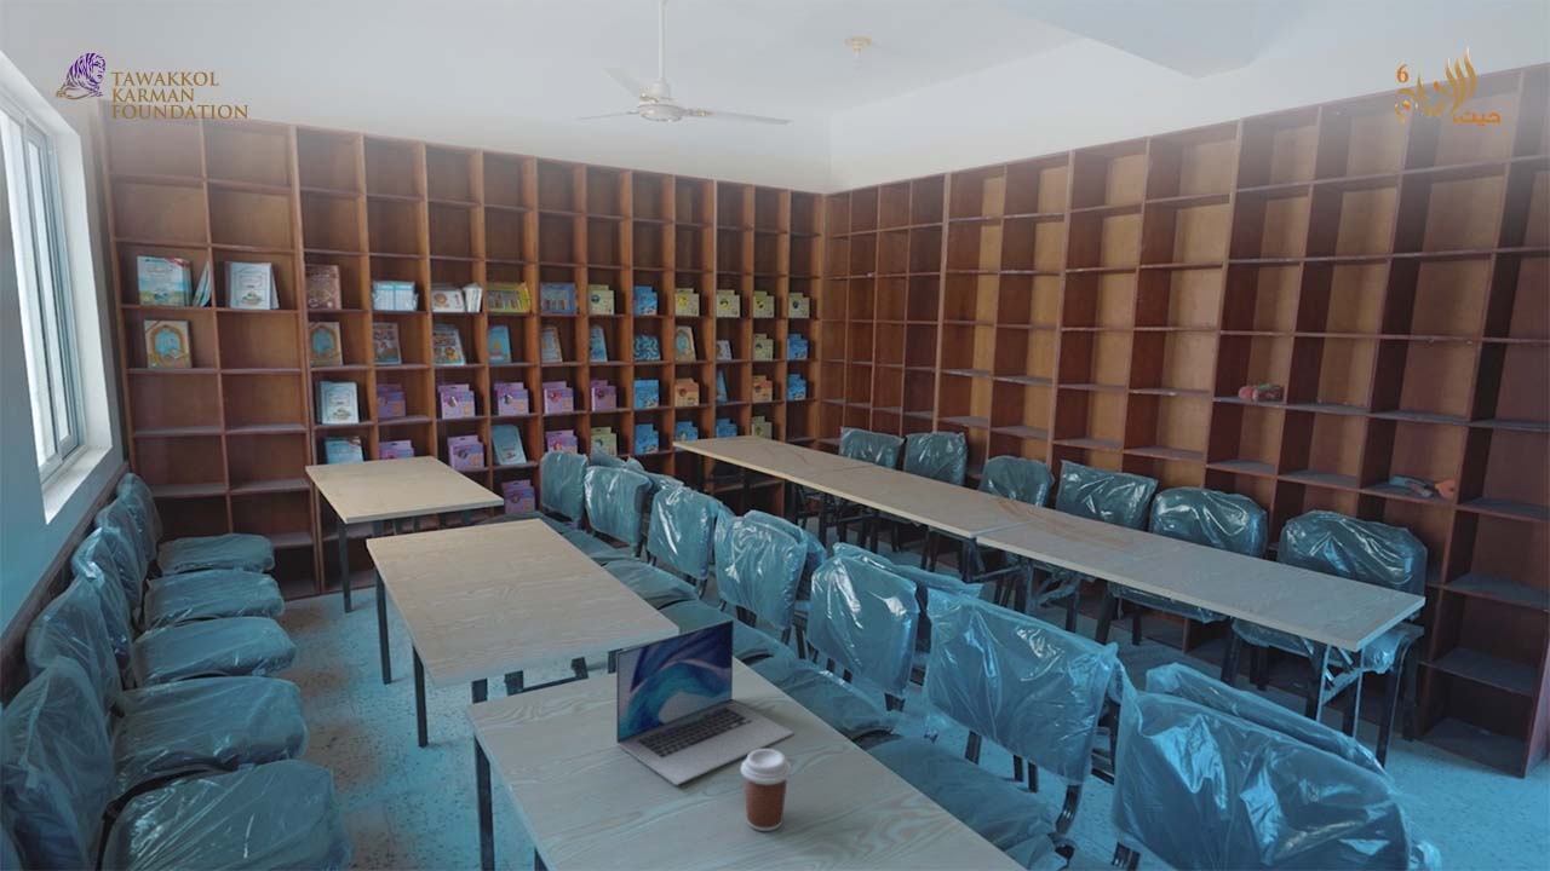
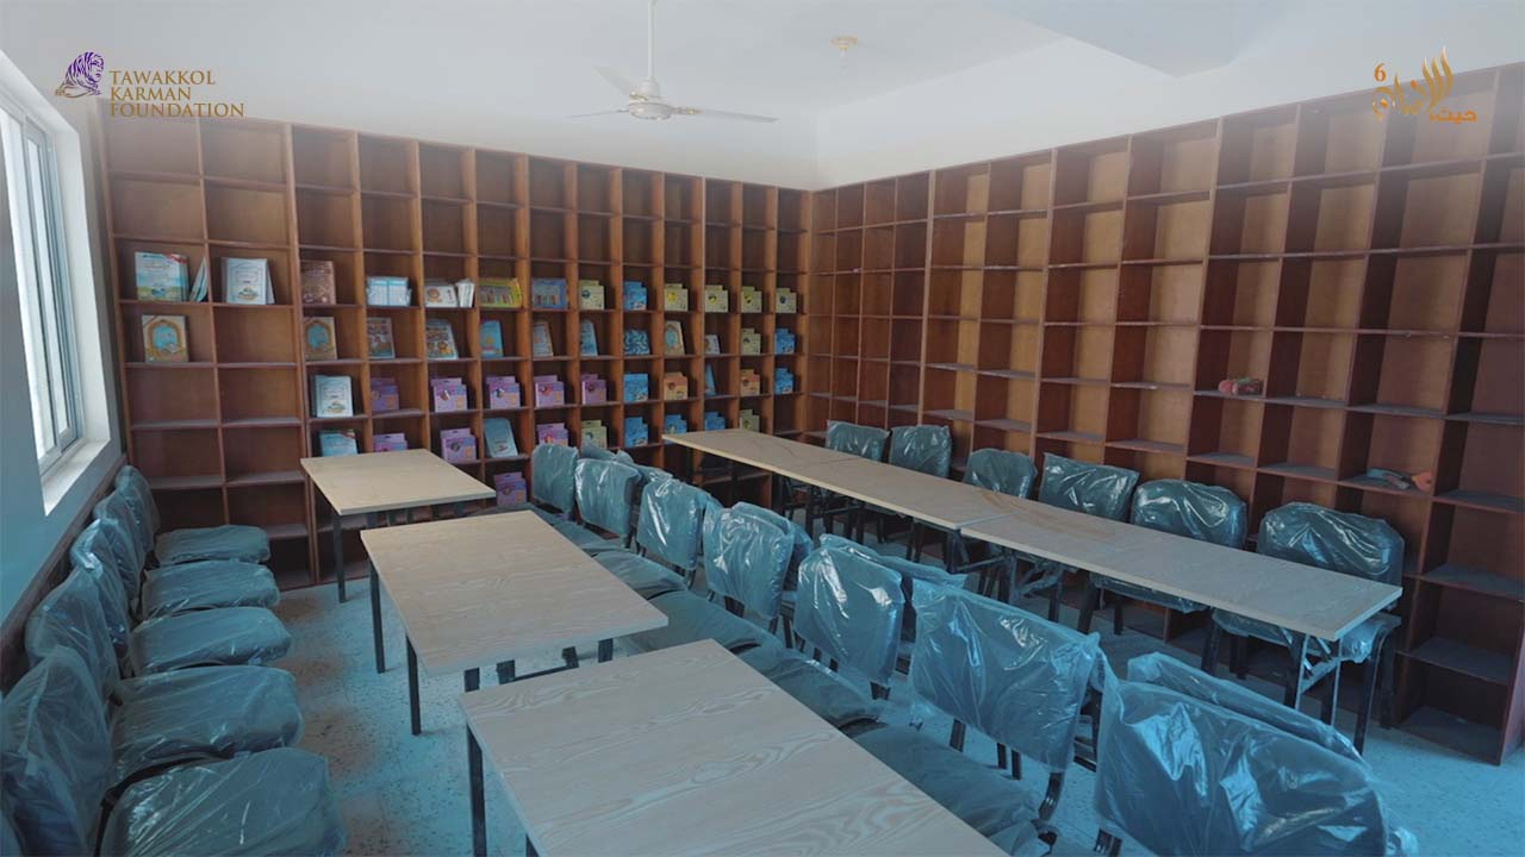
- laptop [615,618,794,786]
- coffee cup [740,748,793,832]
